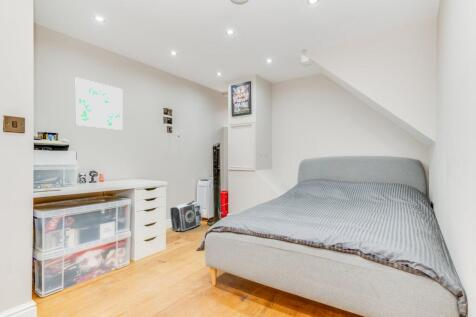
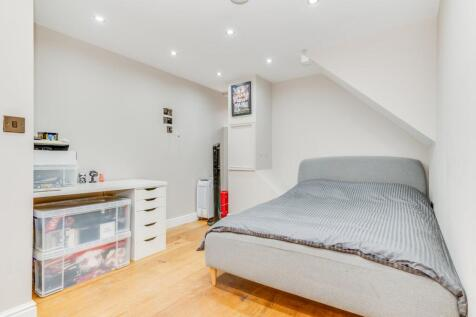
- pouch [169,200,203,232]
- wall art [74,77,123,131]
